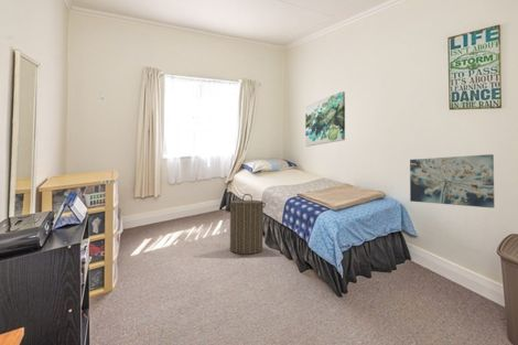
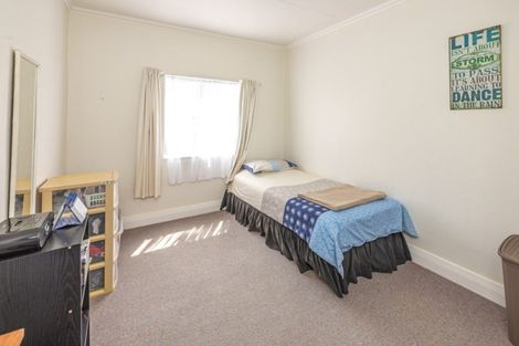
- laundry hamper [226,193,267,256]
- wall art [304,90,346,148]
- wall art [409,153,495,209]
